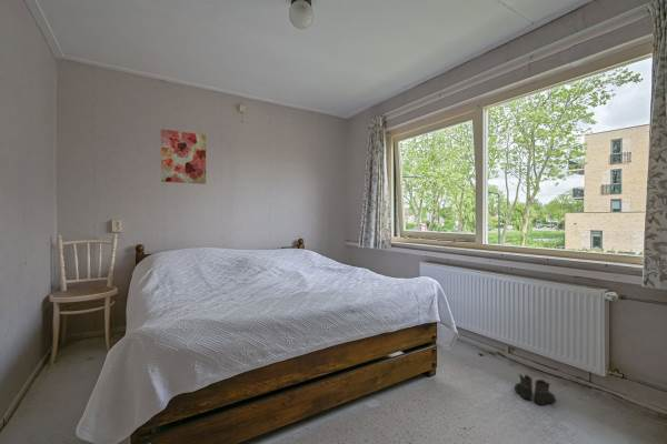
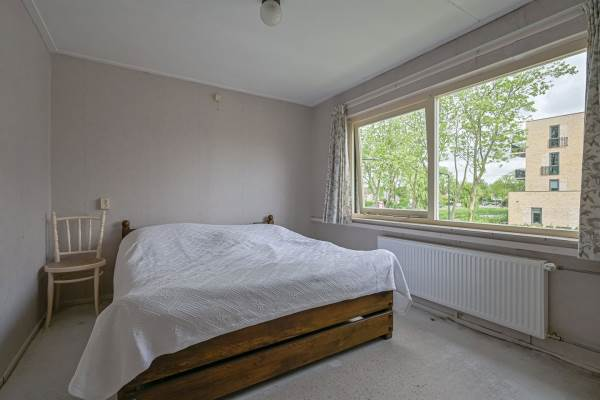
- boots [511,373,557,408]
- wall art [160,128,207,185]
